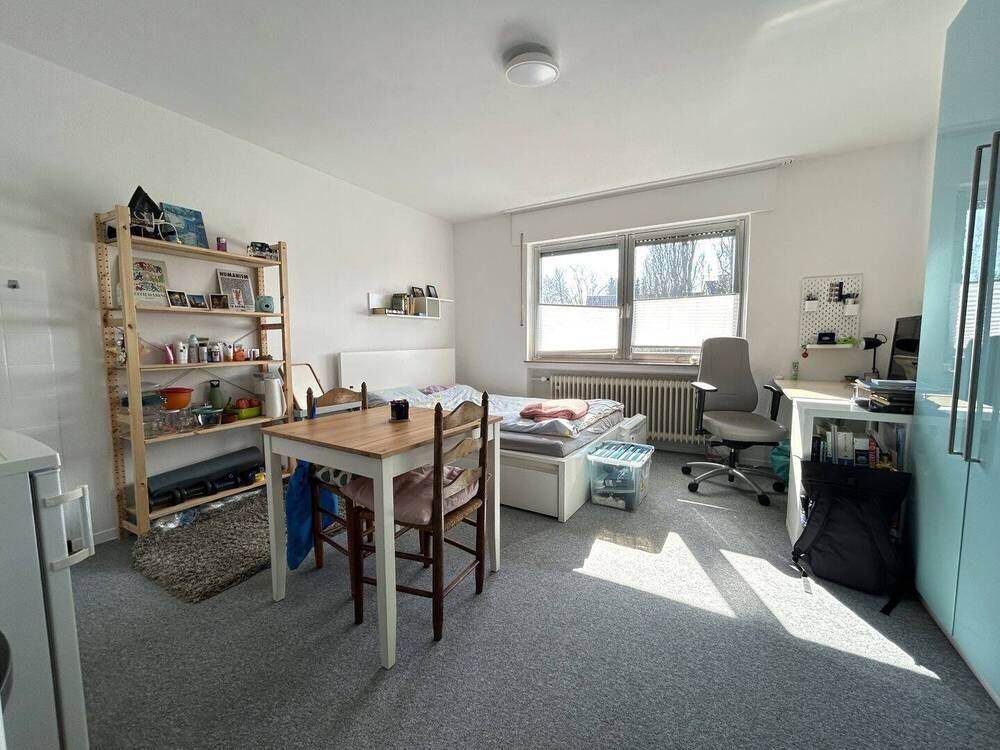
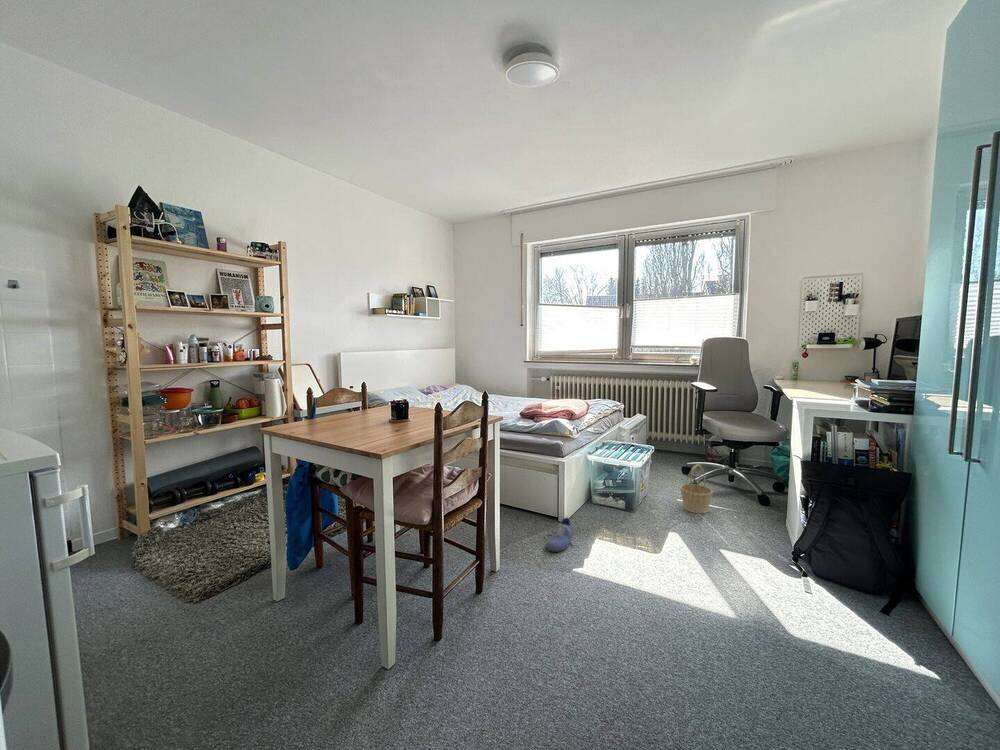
+ shoe [543,516,579,553]
+ basket [679,463,714,514]
